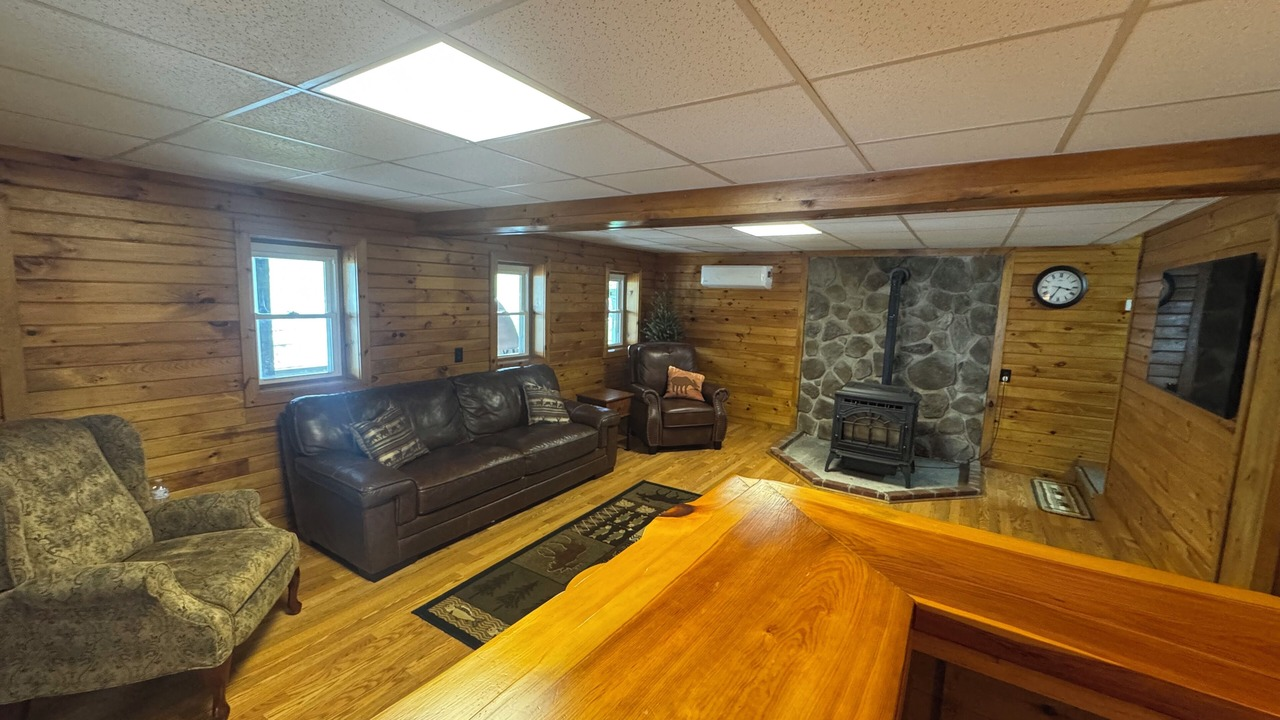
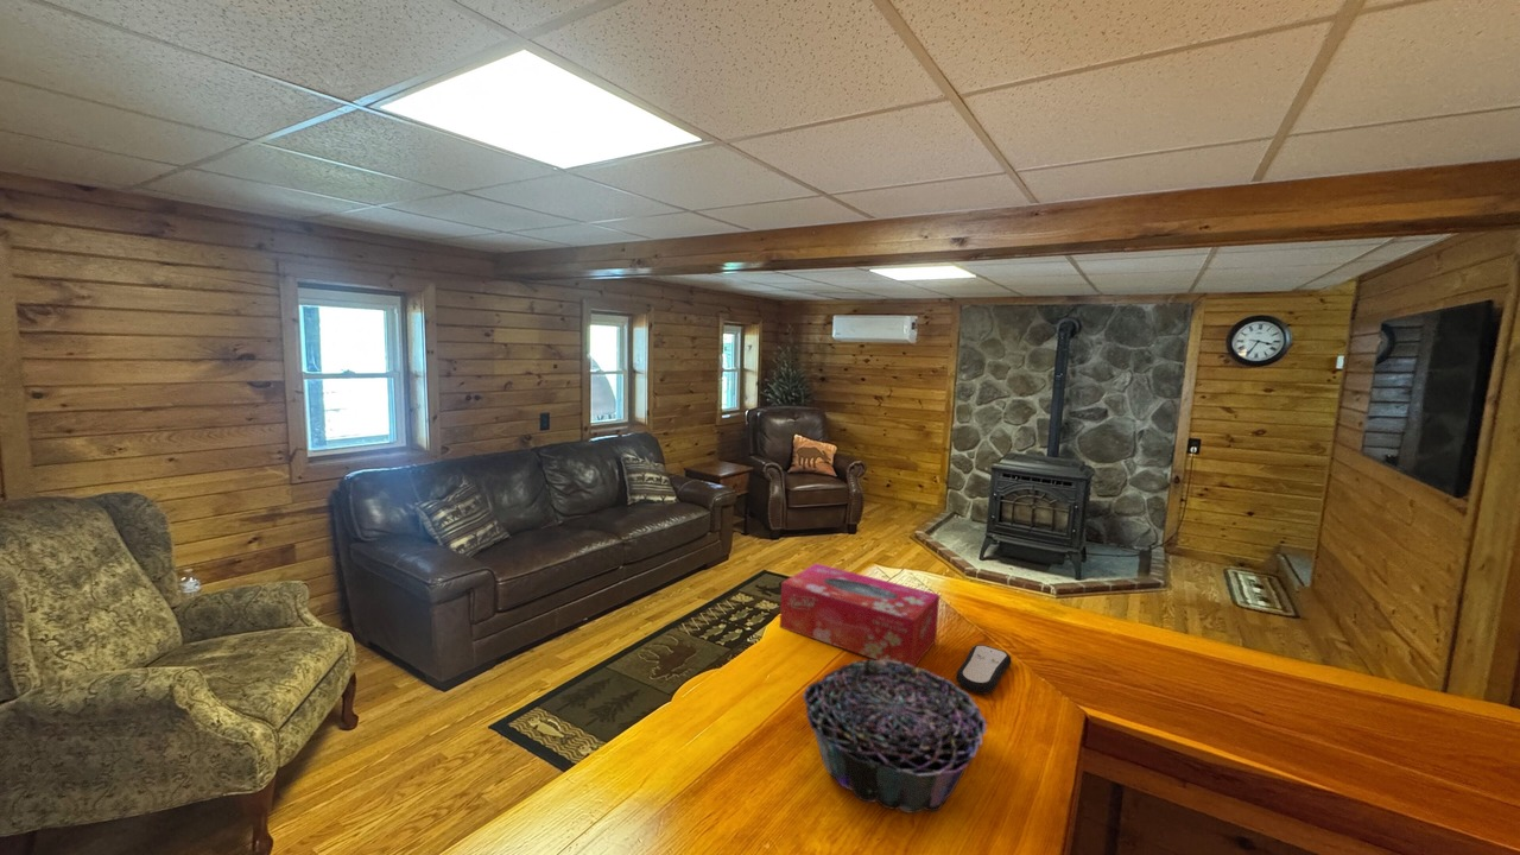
+ tissue box [779,563,940,667]
+ remote control [955,644,1013,695]
+ decorative bowl [802,659,988,815]
